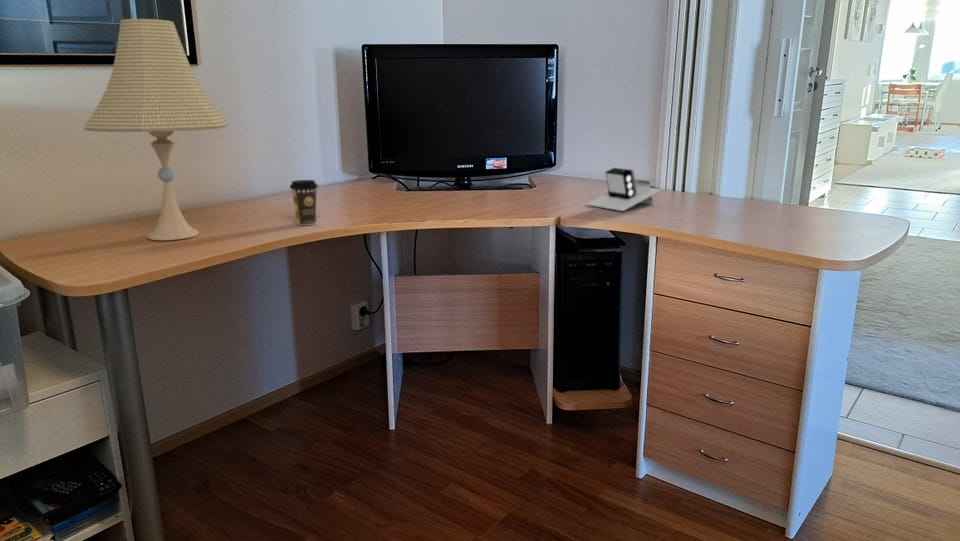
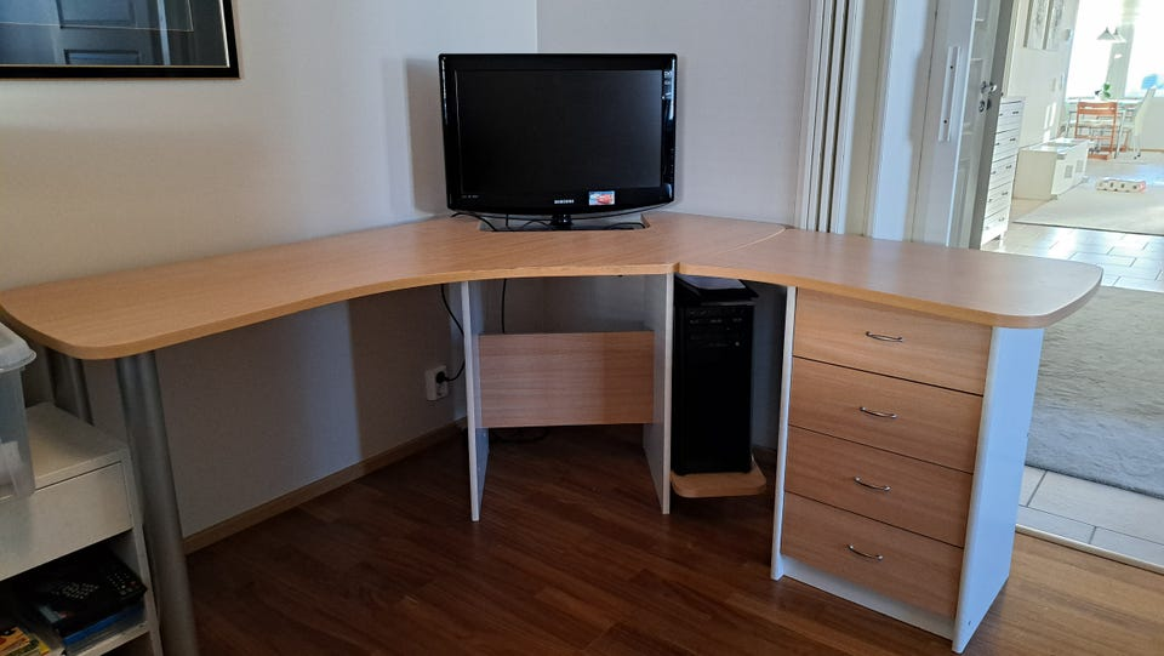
- speaker [585,167,662,212]
- desk lamp [83,18,229,241]
- coffee cup [289,179,319,226]
